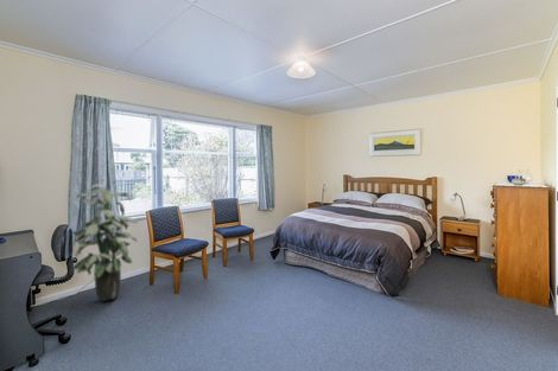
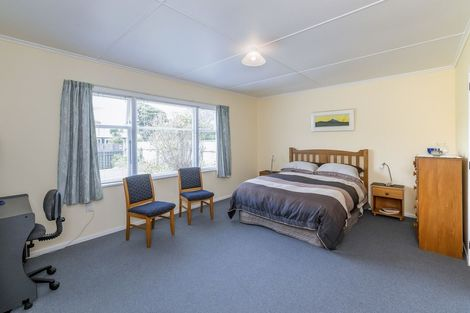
- indoor plant [71,183,138,302]
